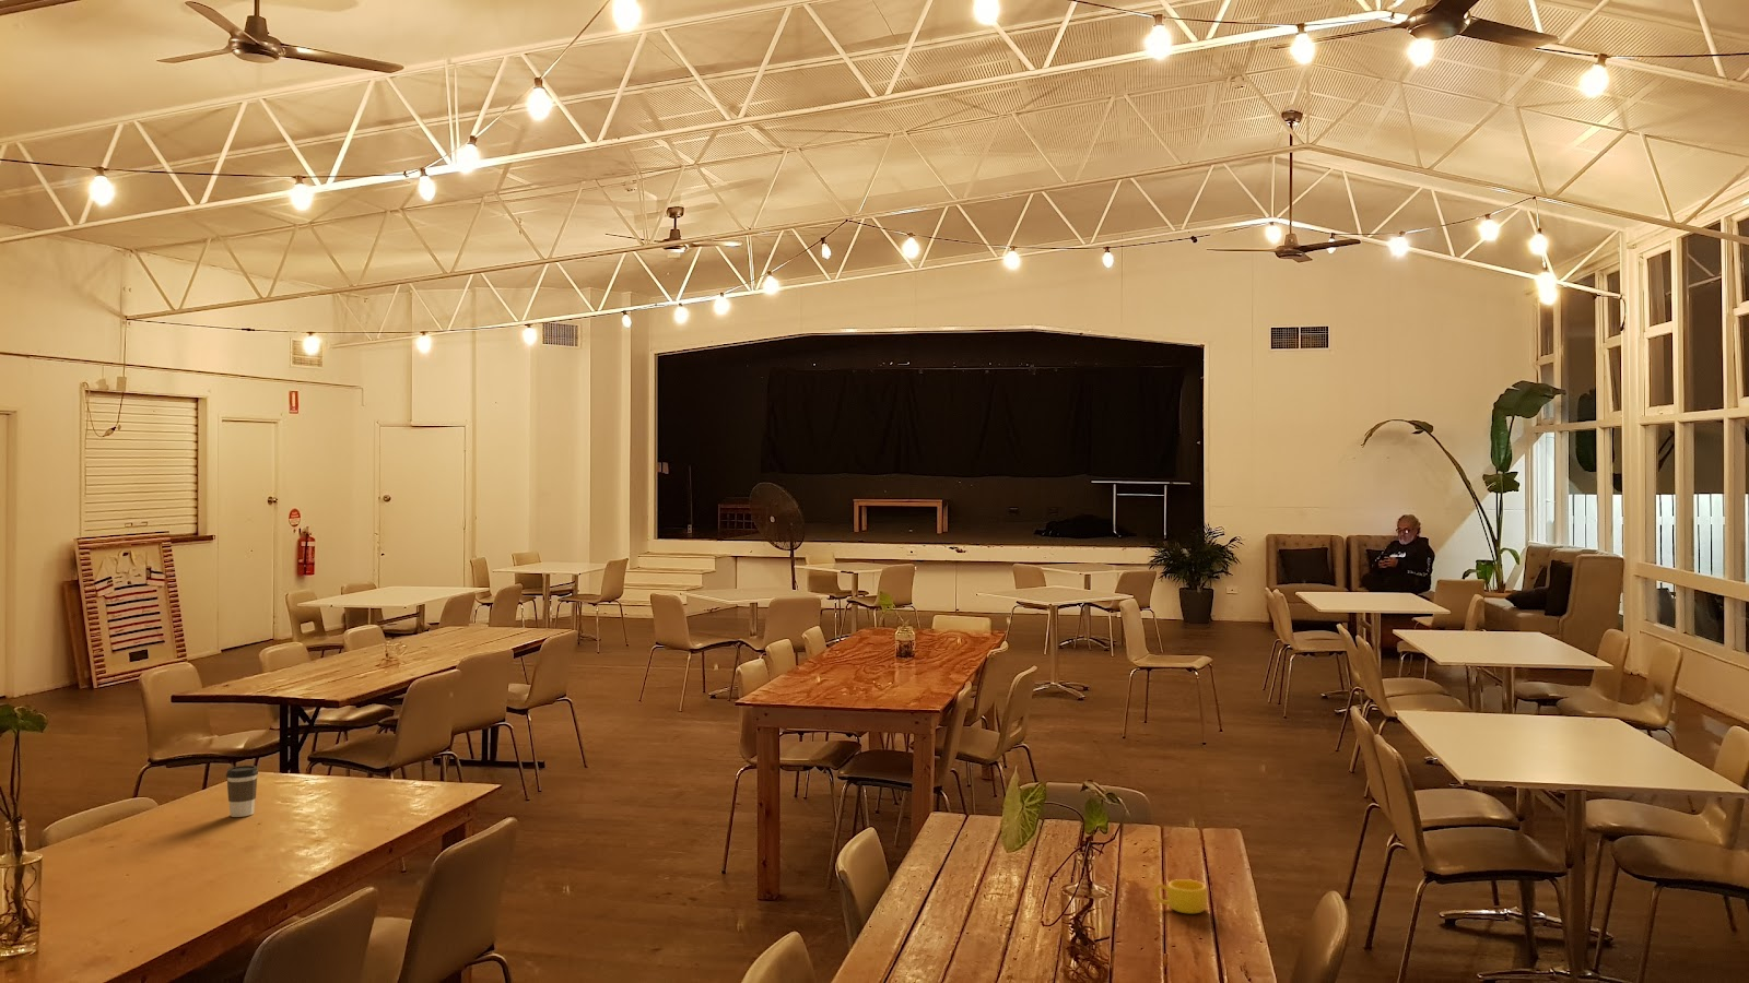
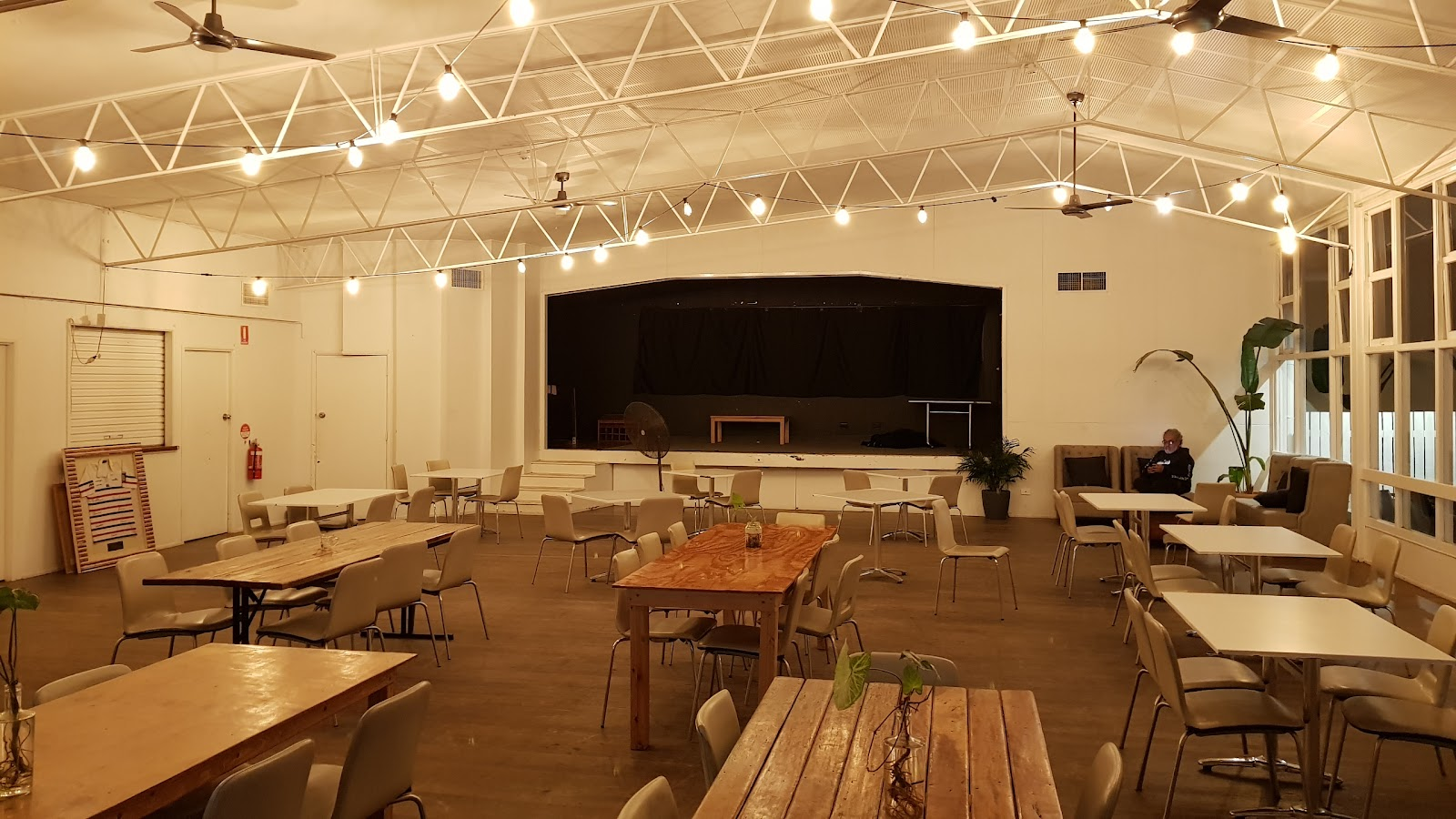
- cup [1153,879,1208,915]
- coffee cup [225,765,259,819]
